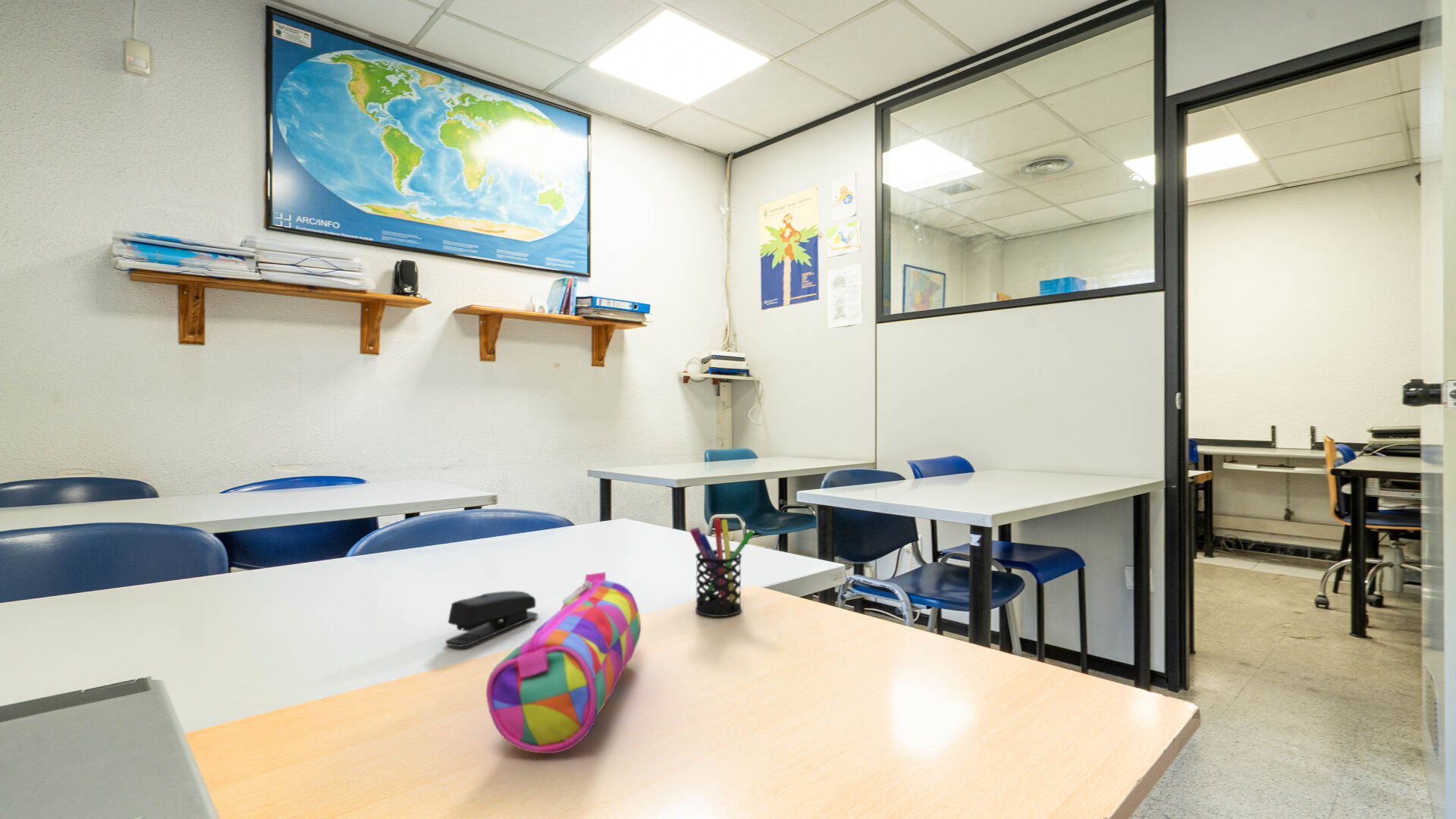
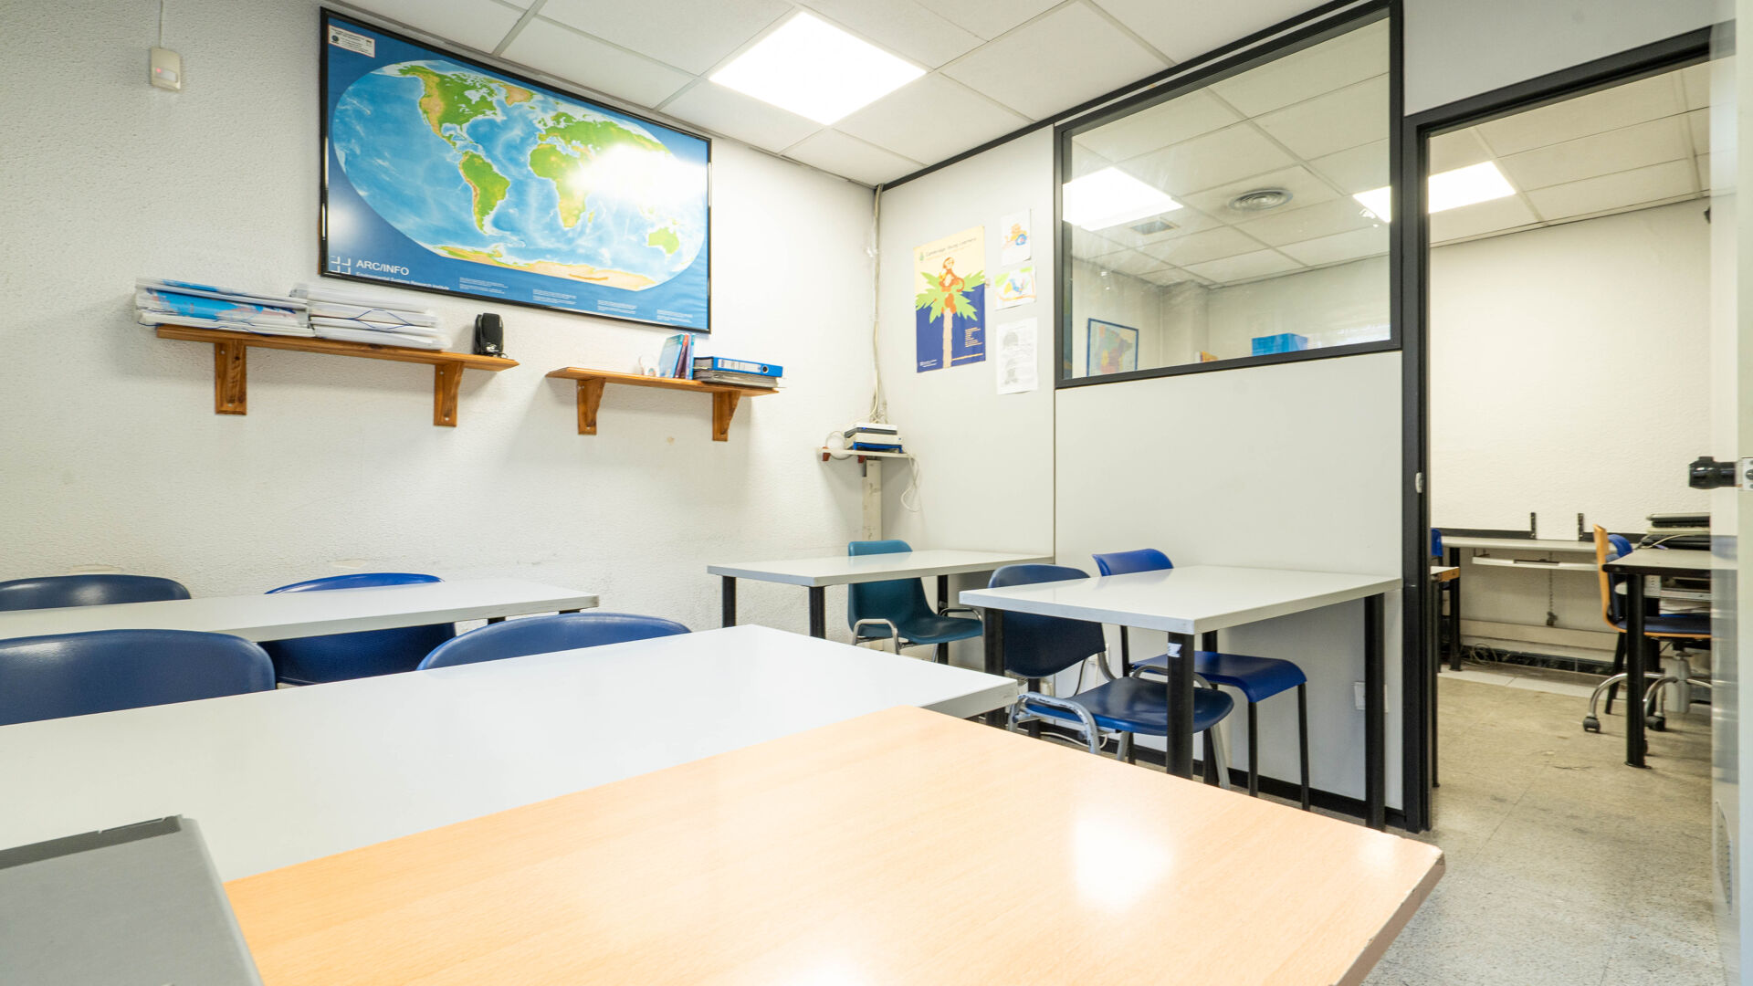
- stapler [445,590,538,648]
- pen holder [689,517,755,617]
- pencil case [485,571,642,754]
